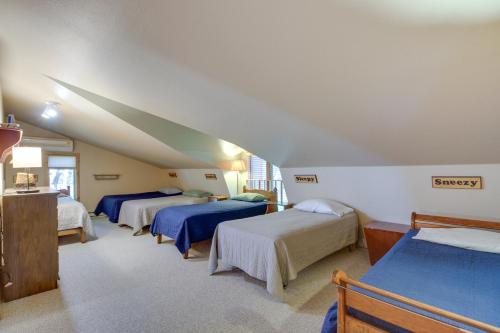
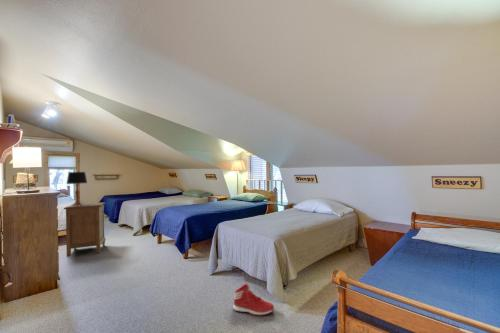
+ table lamp [66,171,88,206]
+ nightstand [63,201,107,258]
+ sneaker [232,283,275,317]
